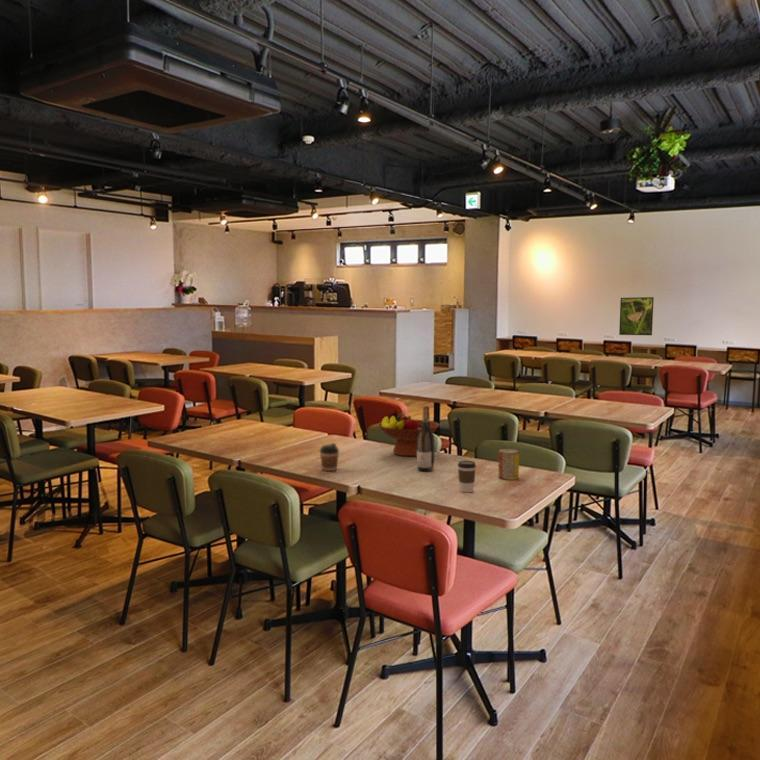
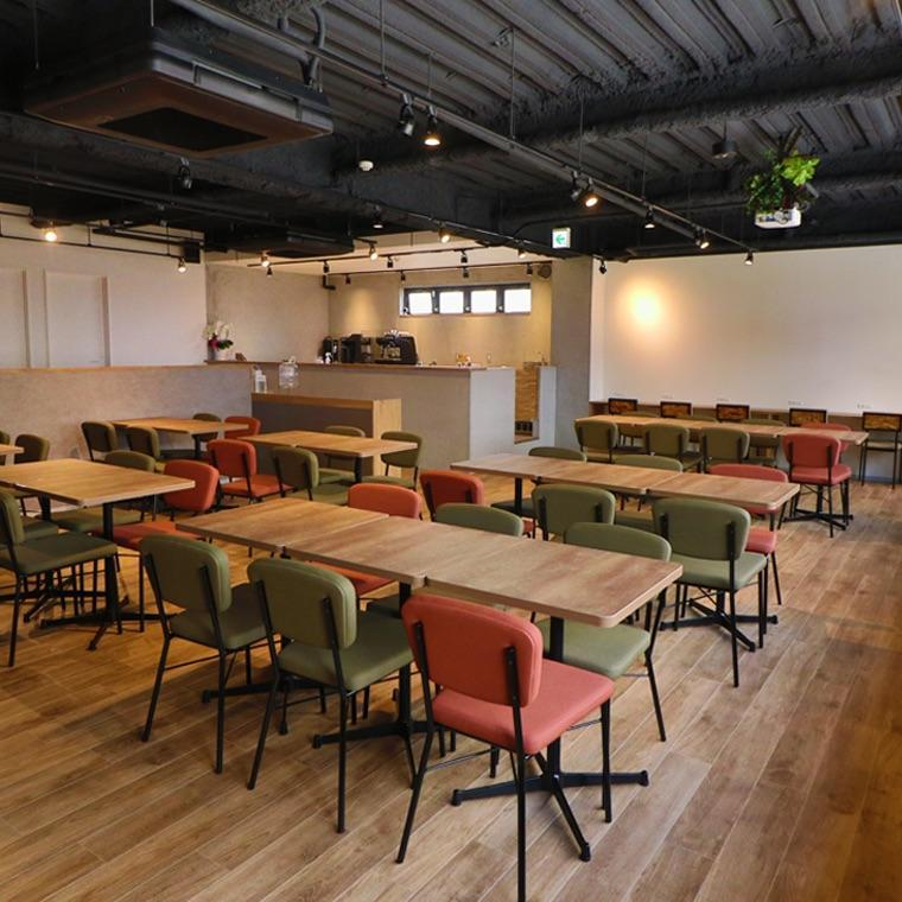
- beverage can [497,448,520,481]
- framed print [618,296,655,336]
- wine bottle [416,405,435,472]
- coffee cup [318,442,340,472]
- fruit bowl [377,413,441,457]
- coffee cup [457,459,477,493]
